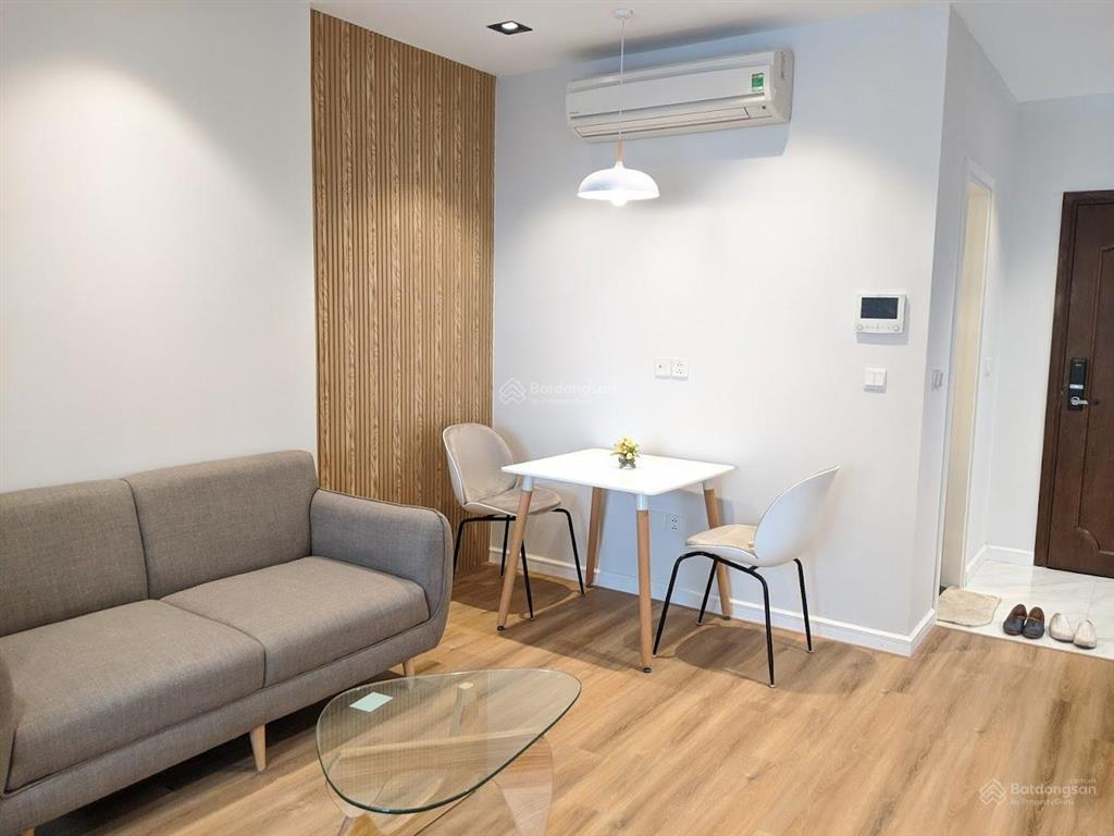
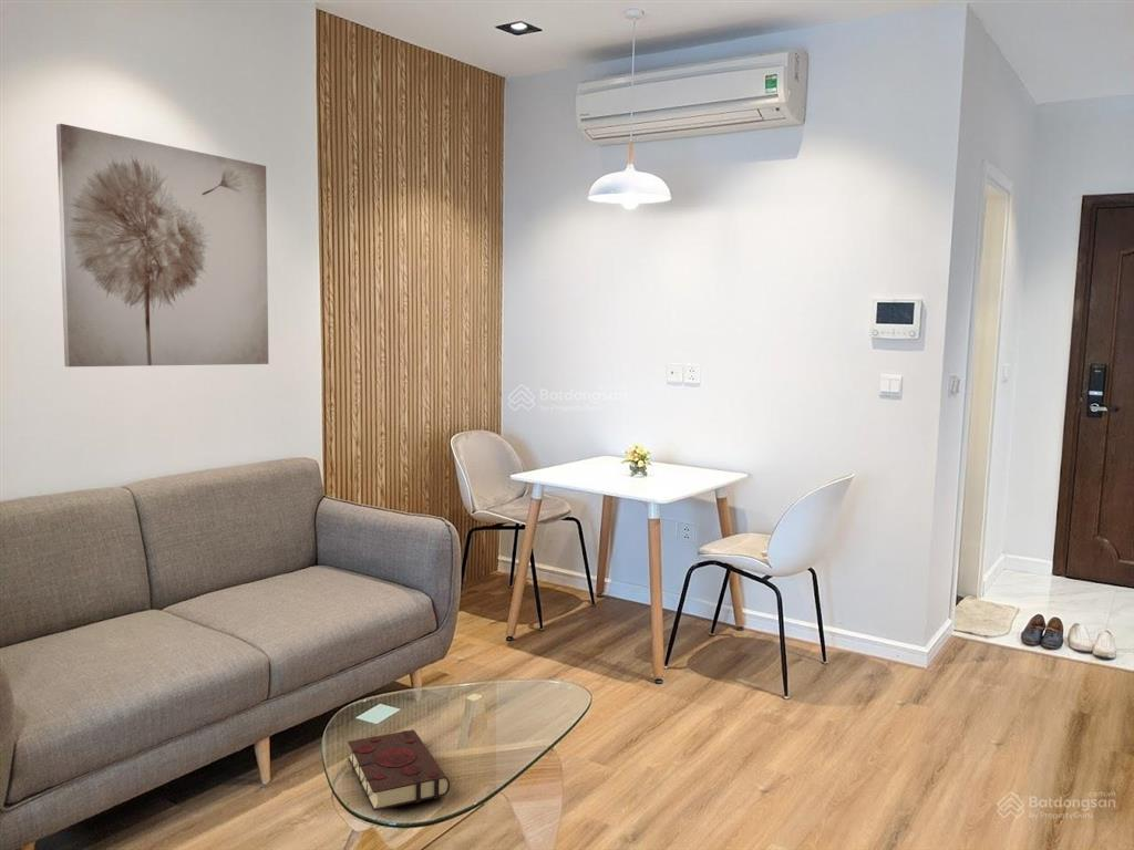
+ book [347,728,451,812]
+ wall art [55,123,269,367]
